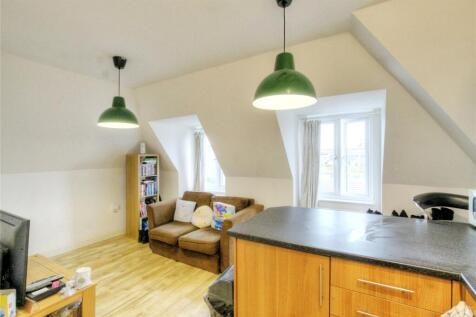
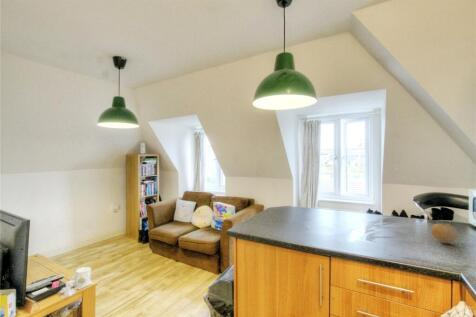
+ fruit [430,222,459,244]
